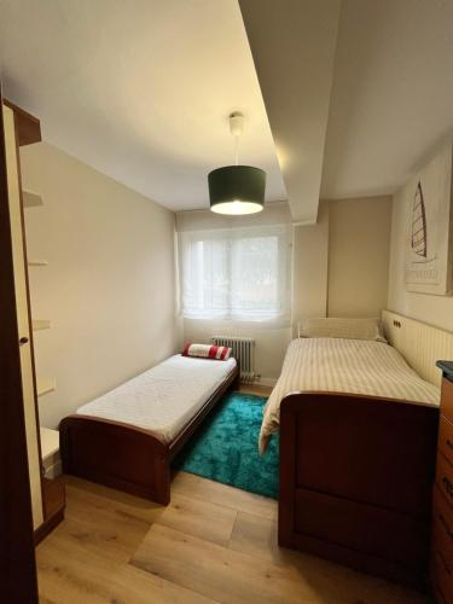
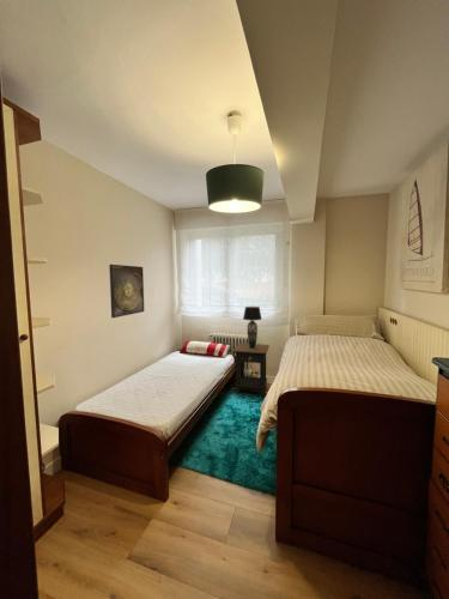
+ side table [232,343,271,398]
+ table lamp [242,305,263,349]
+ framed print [108,264,145,319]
